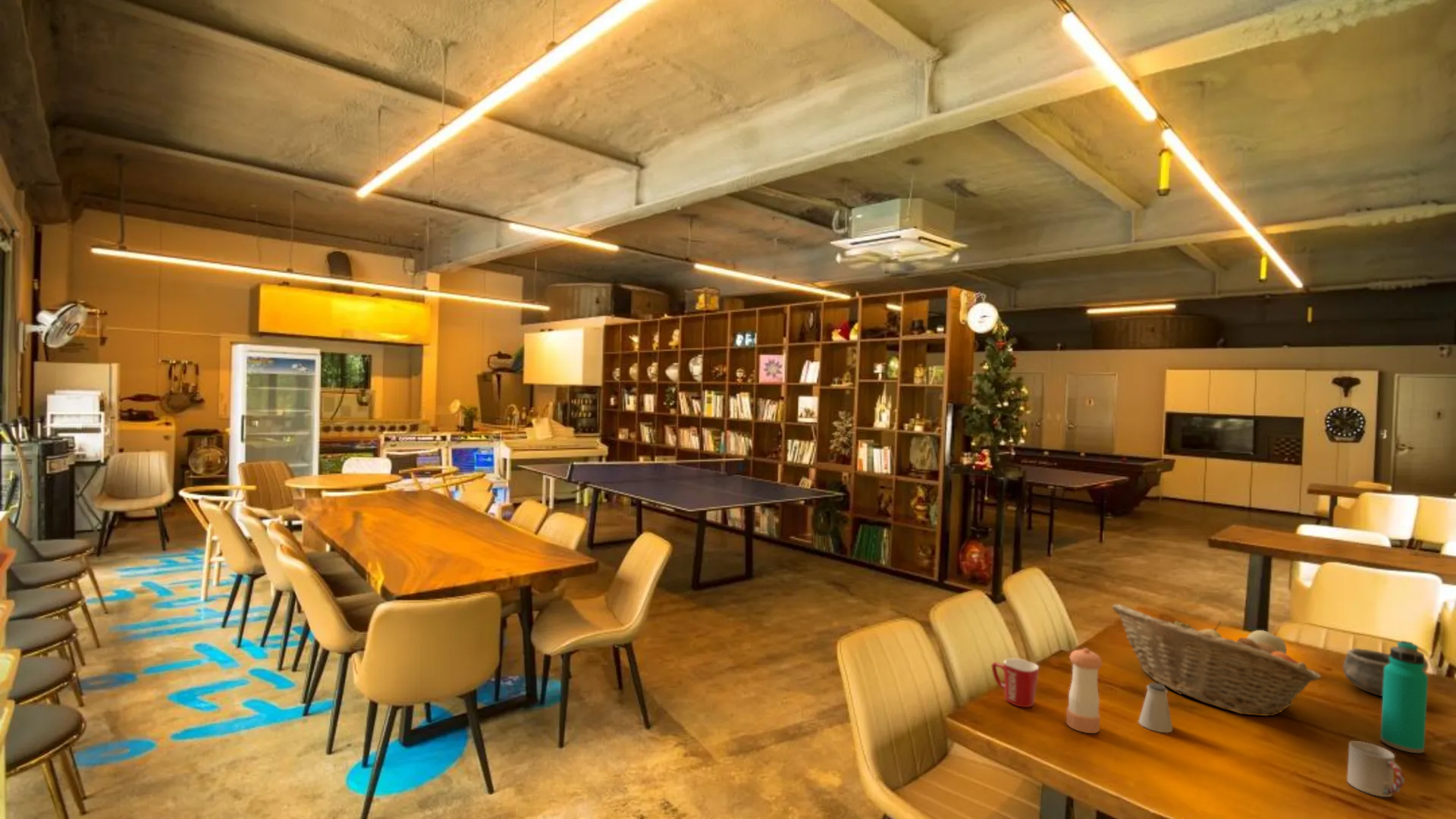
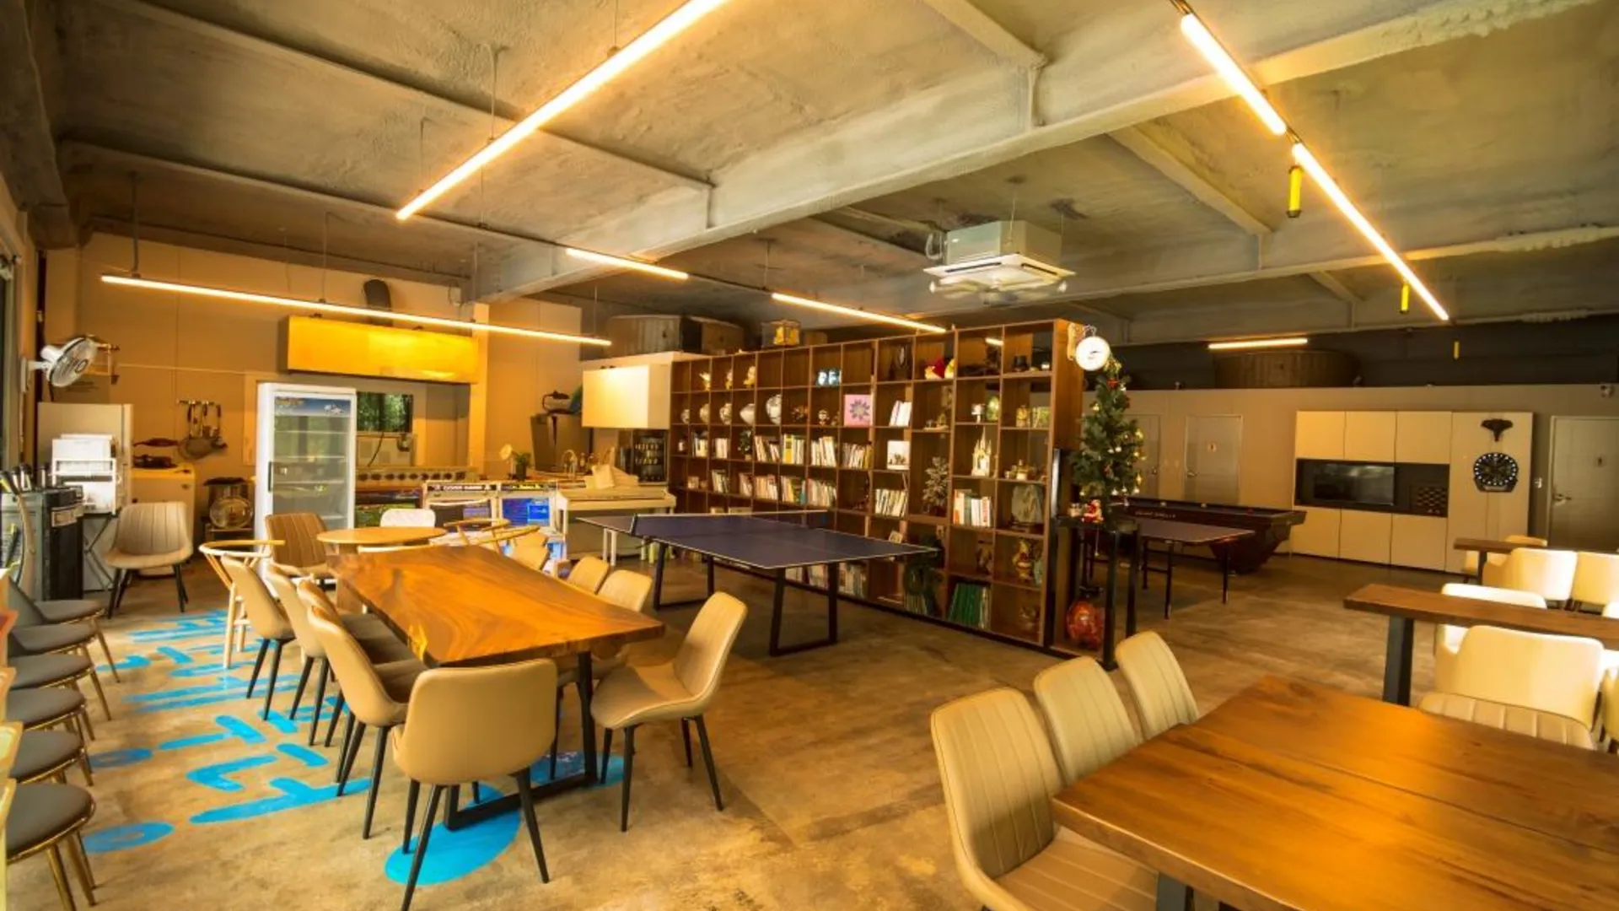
- bowl [1342,648,1429,697]
- pepper shaker [1065,648,1103,734]
- fruit [1246,629,1288,654]
- fruit basket [1112,604,1322,717]
- mug [991,657,1040,708]
- saltshaker [1138,682,1173,733]
- cup [1346,740,1405,798]
- water bottle [1379,640,1429,754]
